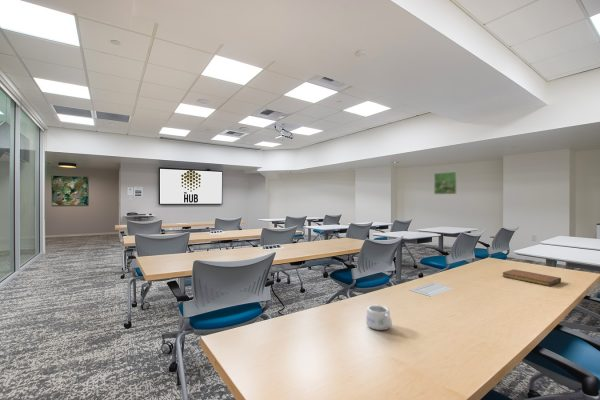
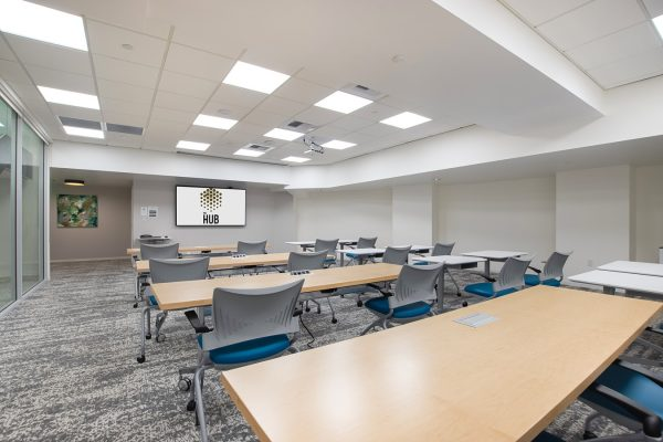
- mug [365,304,393,331]
- notebook [501,268,562,287]
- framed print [433,171,458,195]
